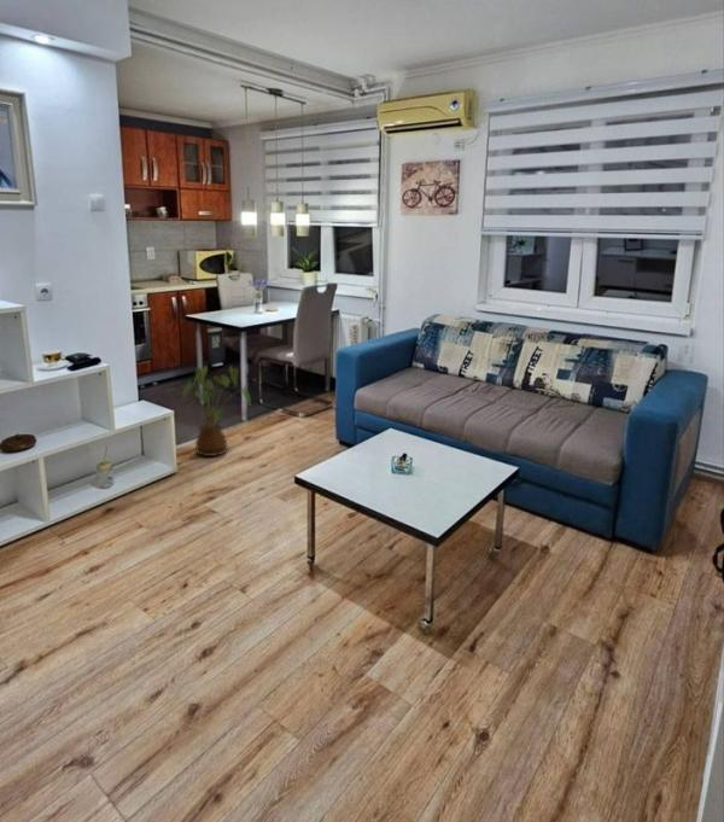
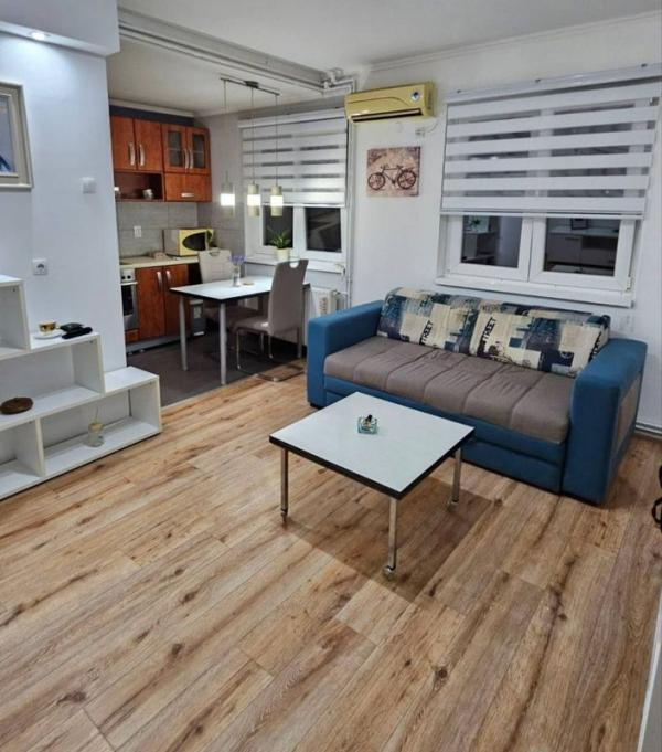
- house plant [181,365,252,457]
